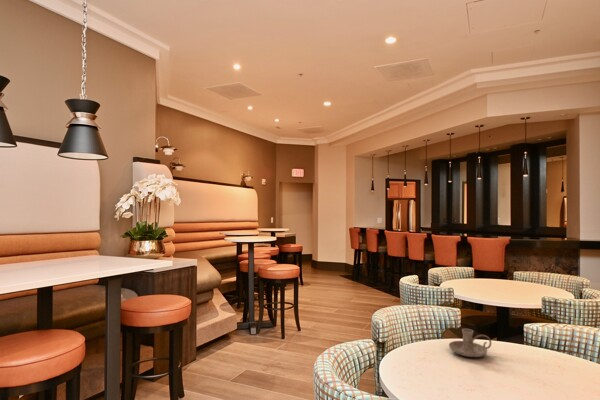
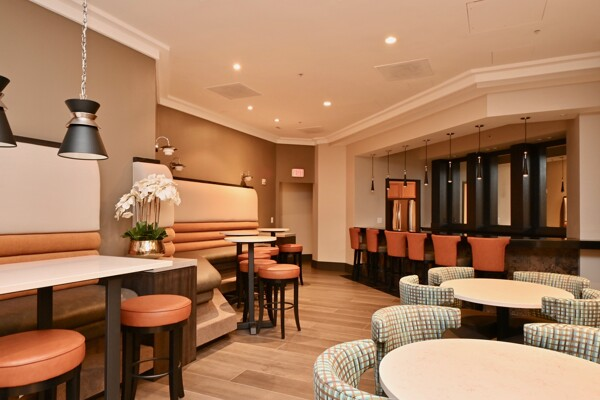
- candle holder [448,328,492,358]
